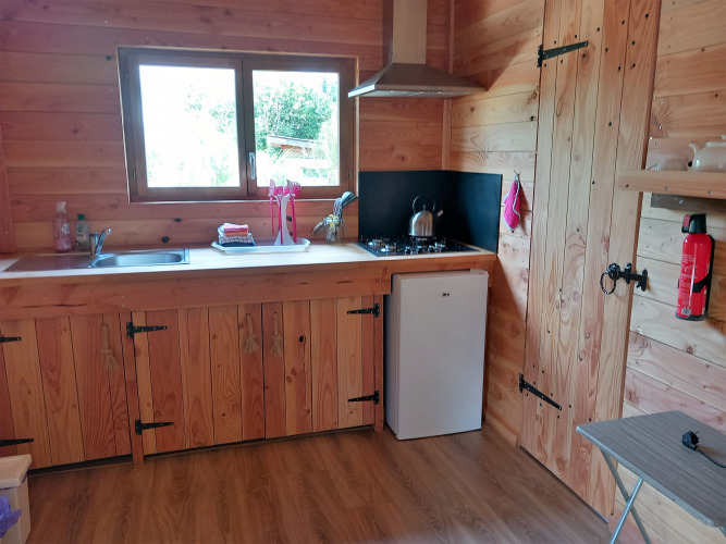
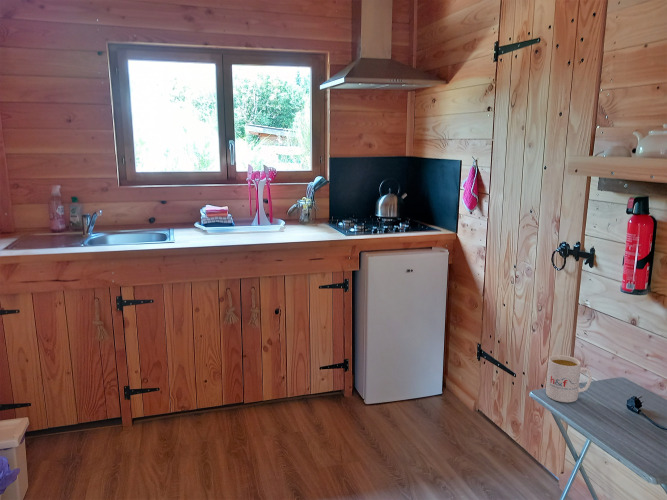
+ mug [545,354,593,403]
